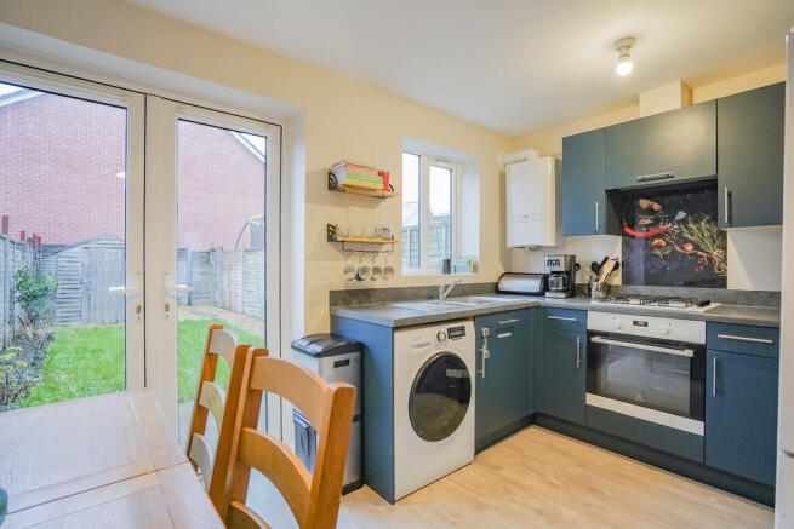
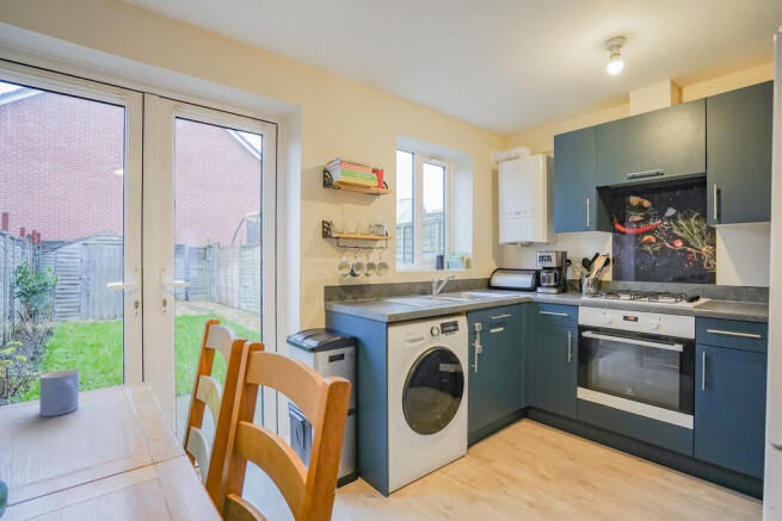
+ mug [39,368,80,417]
